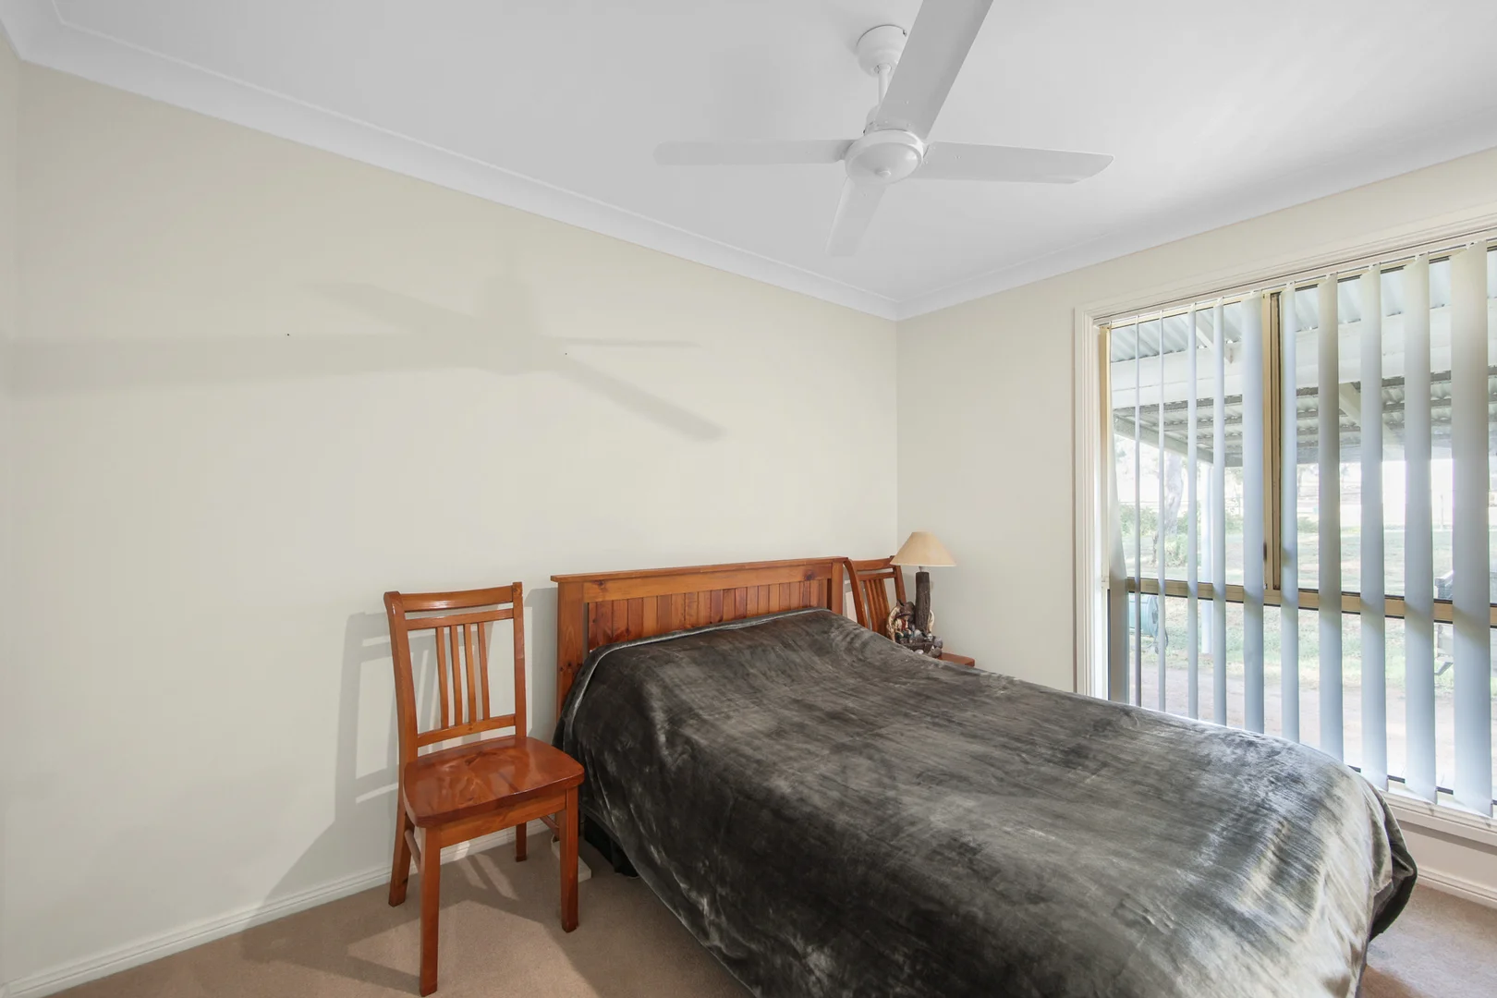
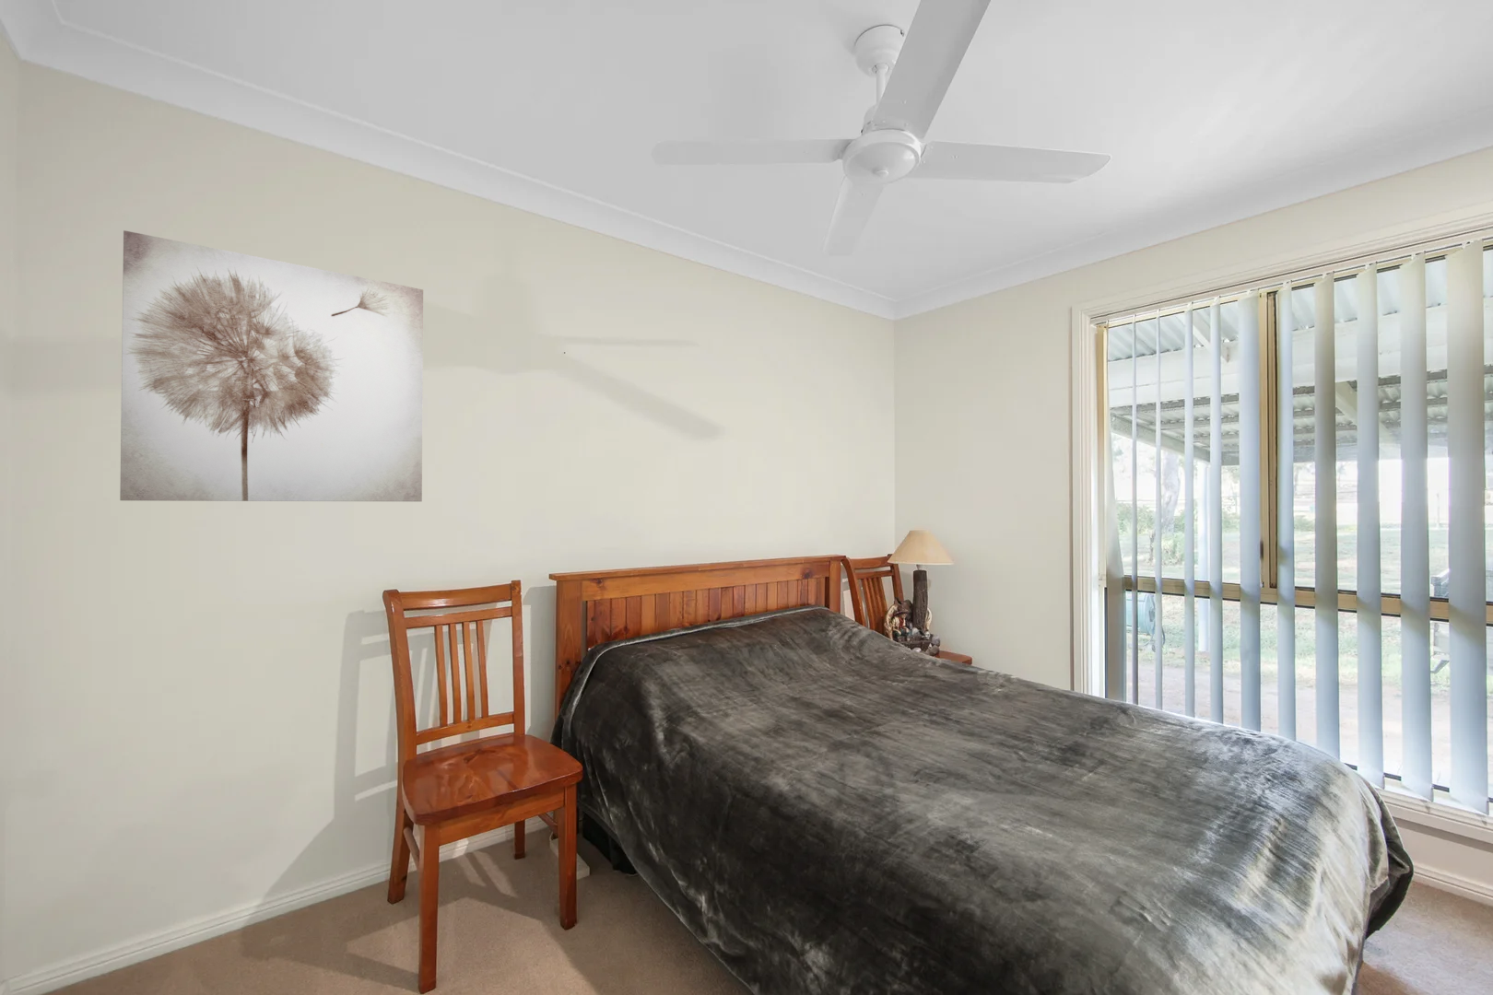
+ wall art [119,230,424,502]
